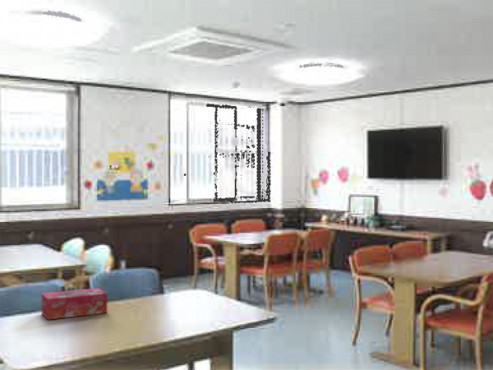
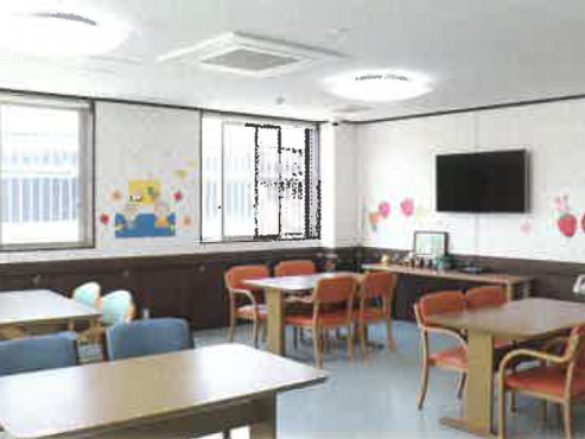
- tissue box [41,287,108,321]
